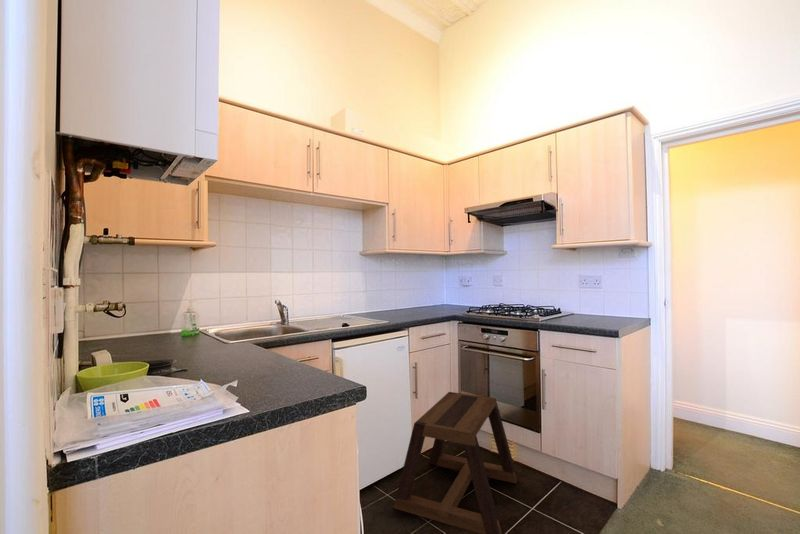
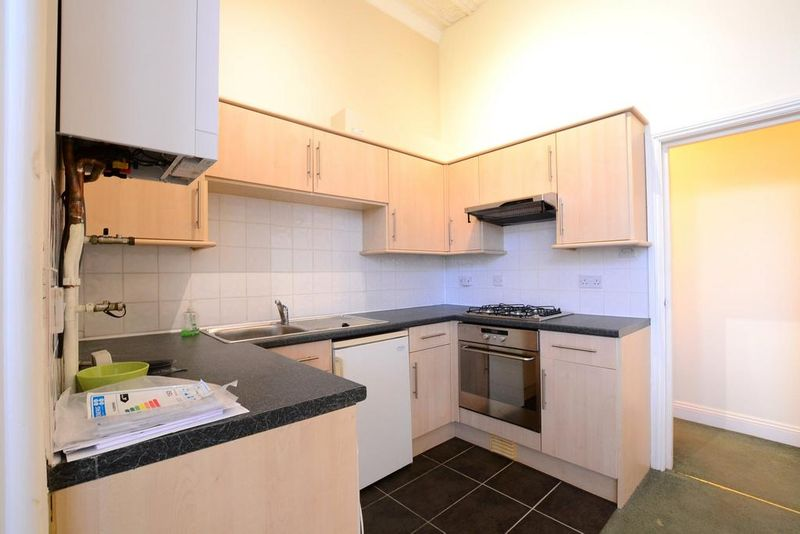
- stool [393,391,519,534]
